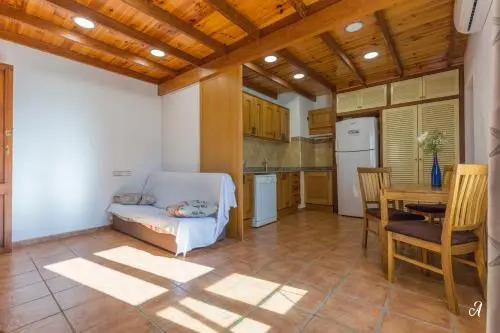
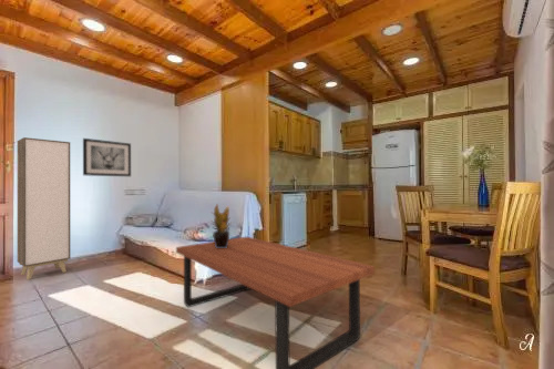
+ potted plant [209,203,234,248]
+ cabinet [17,136,72,280]
+ coffee table [175,236,376,369]
+ wall art [82,137,132,177]
